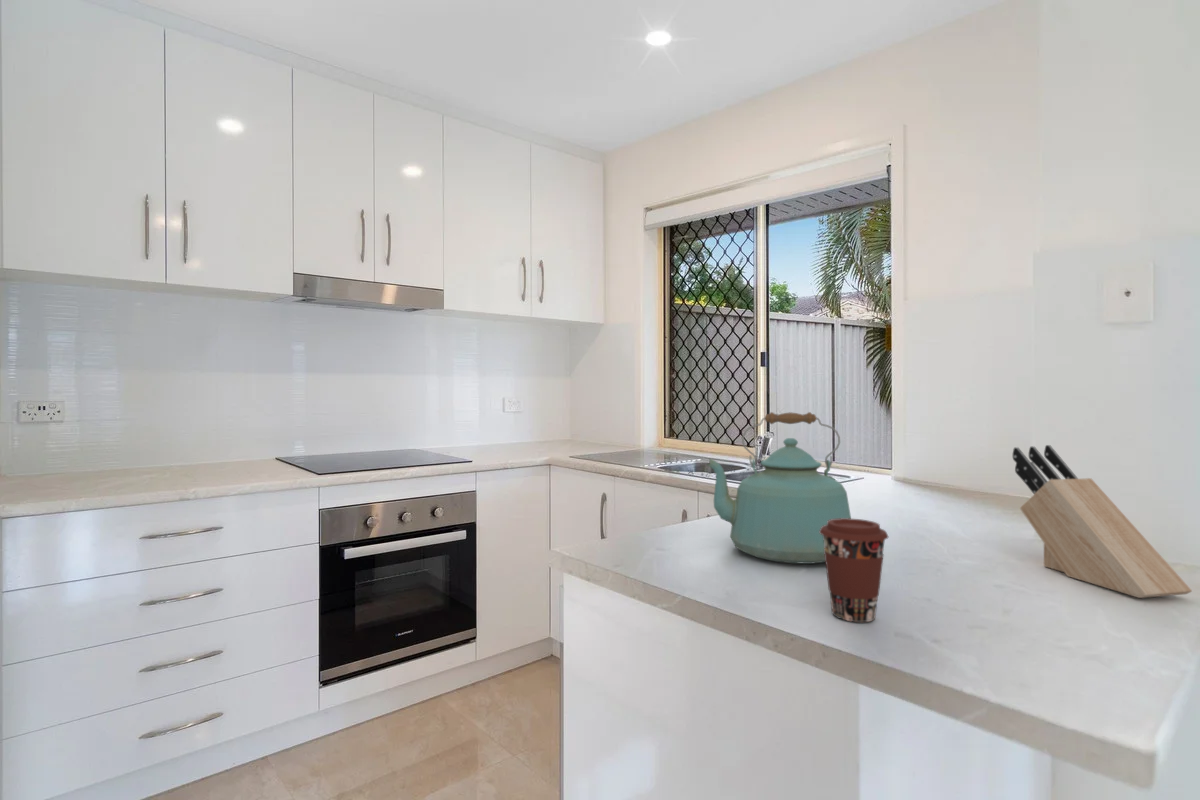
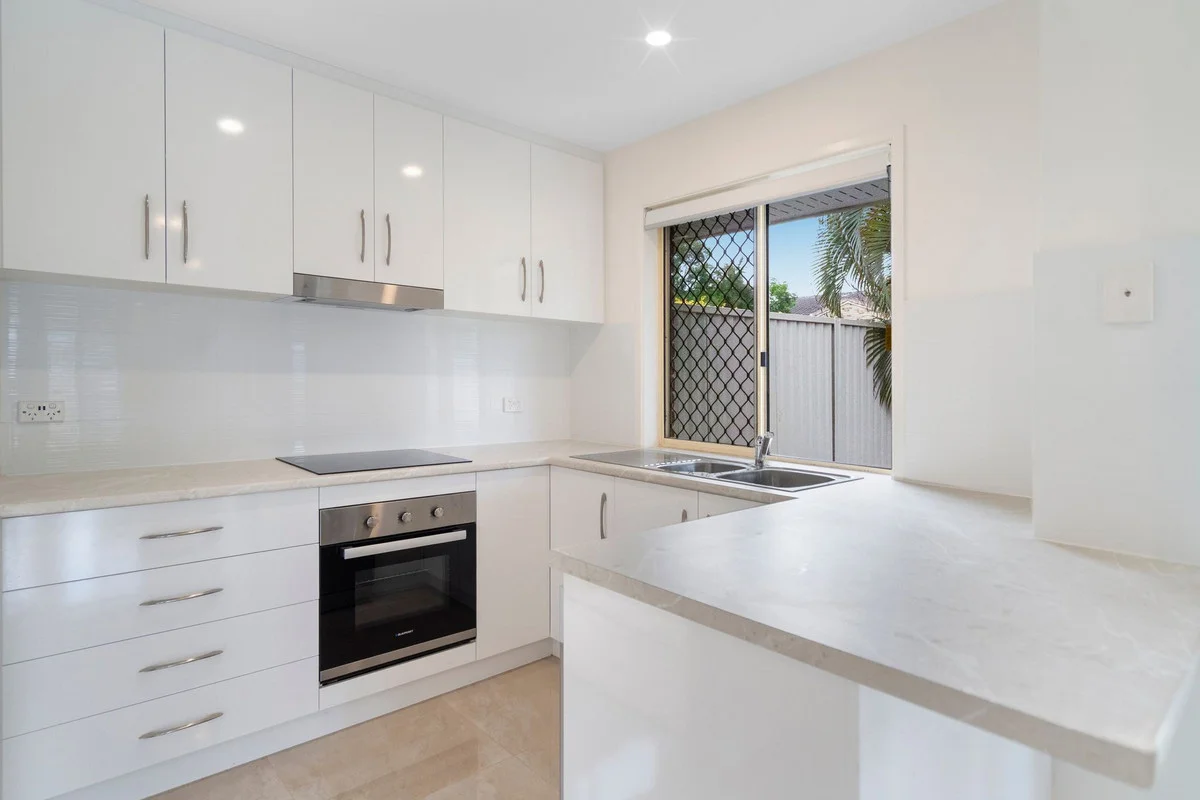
- kettle [705,411,852,565]
- coffee cup [819,518,889,623]
- knife block [1012,444,1193,599]
